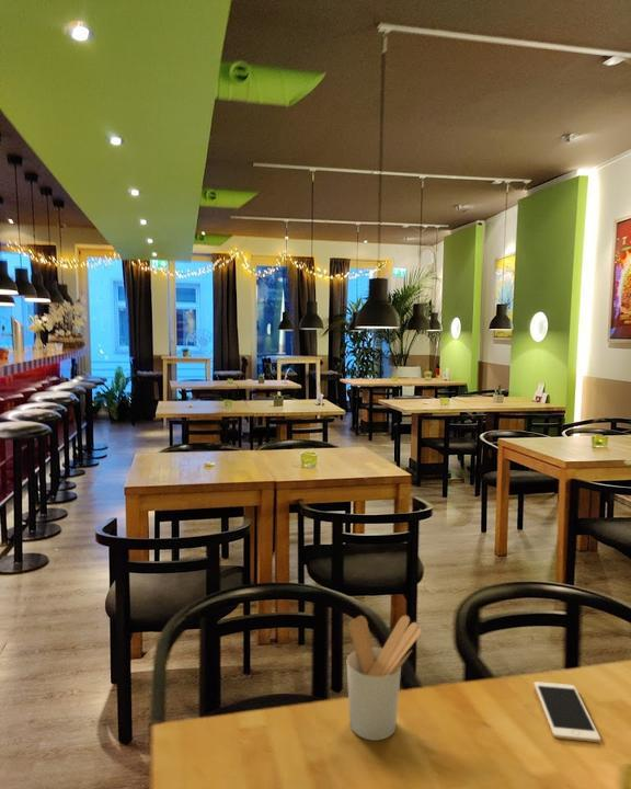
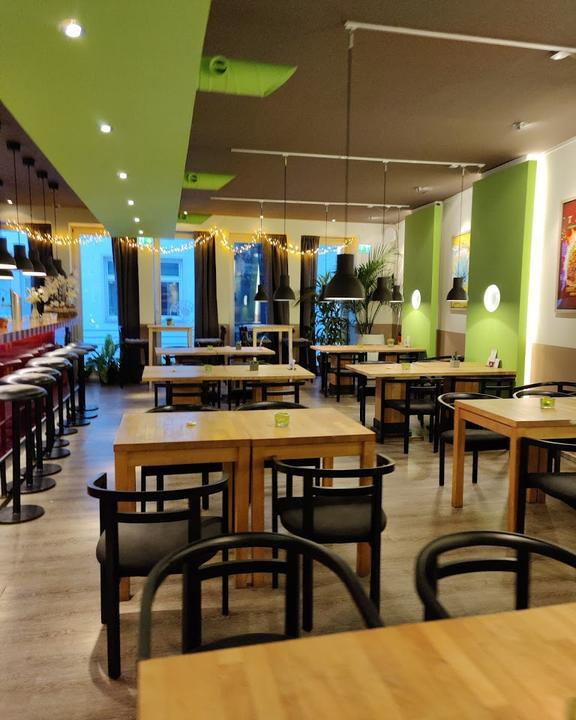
- cell phone [534,681,601,743]
- utensil holder [346,615,423,742]
